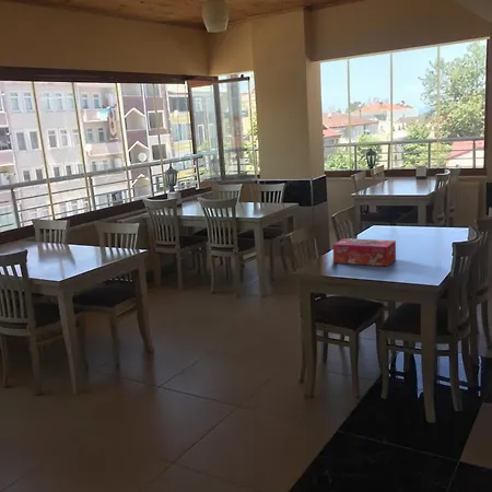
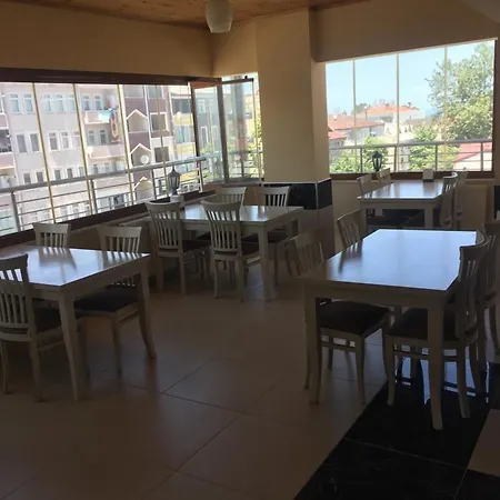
- tissue box [332,237,397,267]
